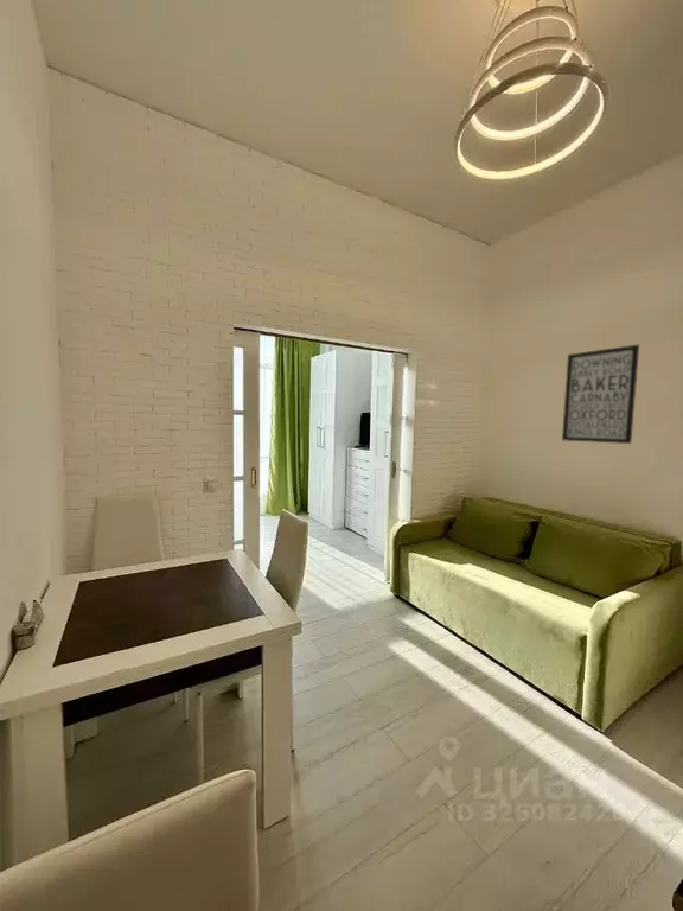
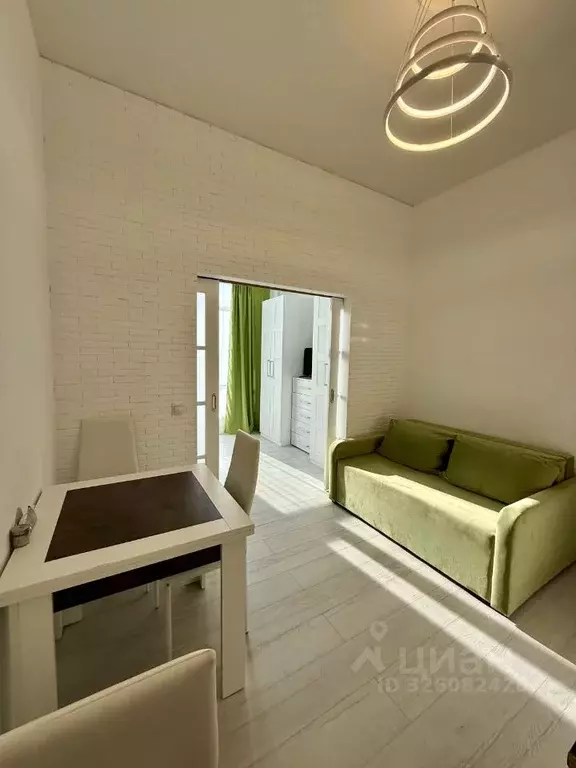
- wall art [561,344,640,445]
